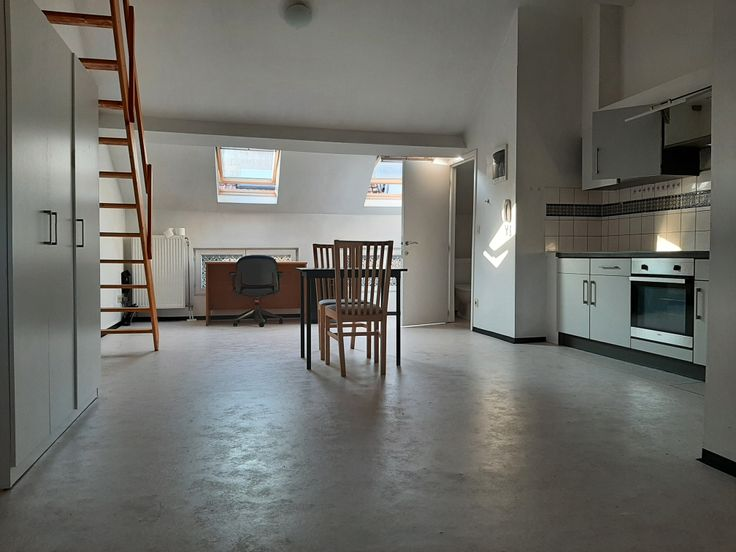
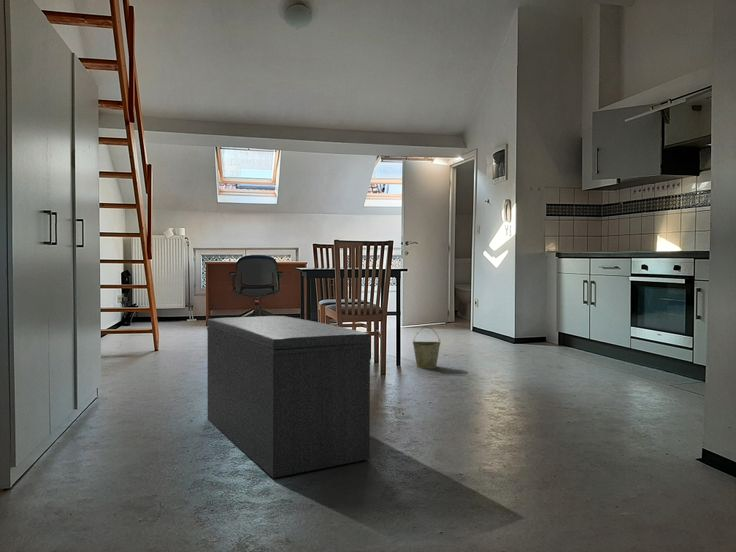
+ bench [206,315,372,479]
+ bucket [412,325,442,370]
